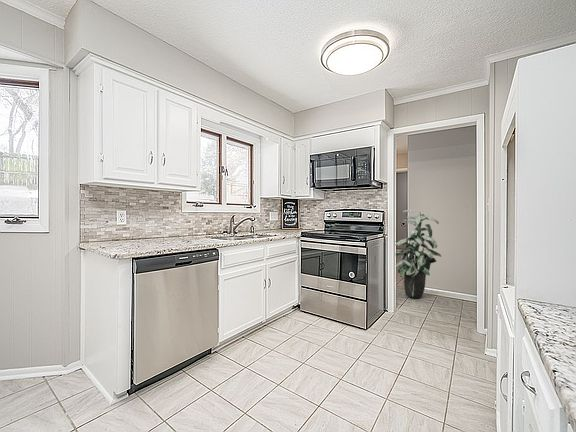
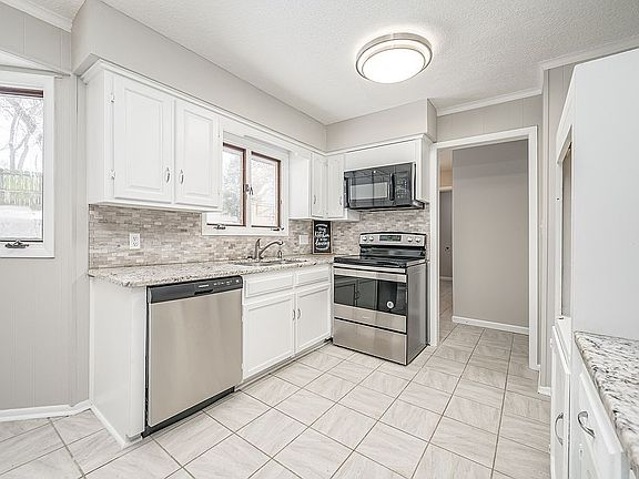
- indoor plant [395,209,442,299]
